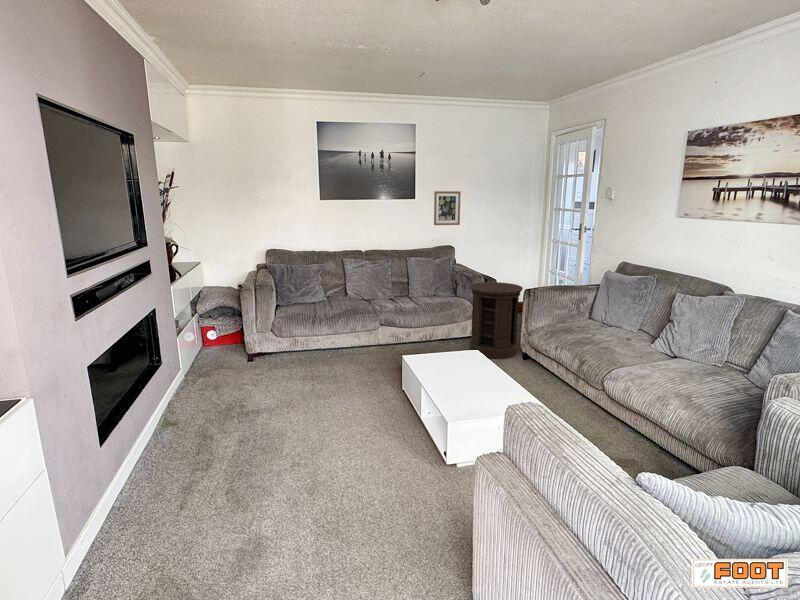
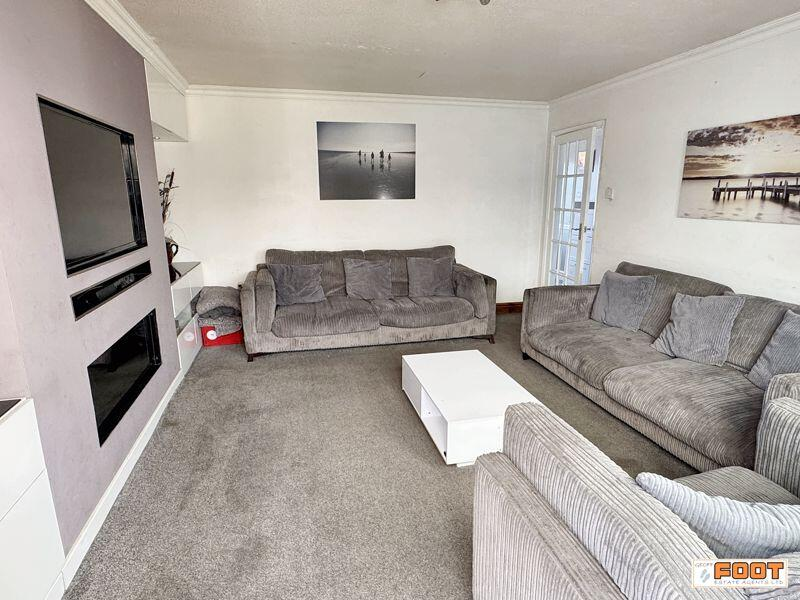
- wall art [433,190,461,226]
- side table [469,281,524,360]
